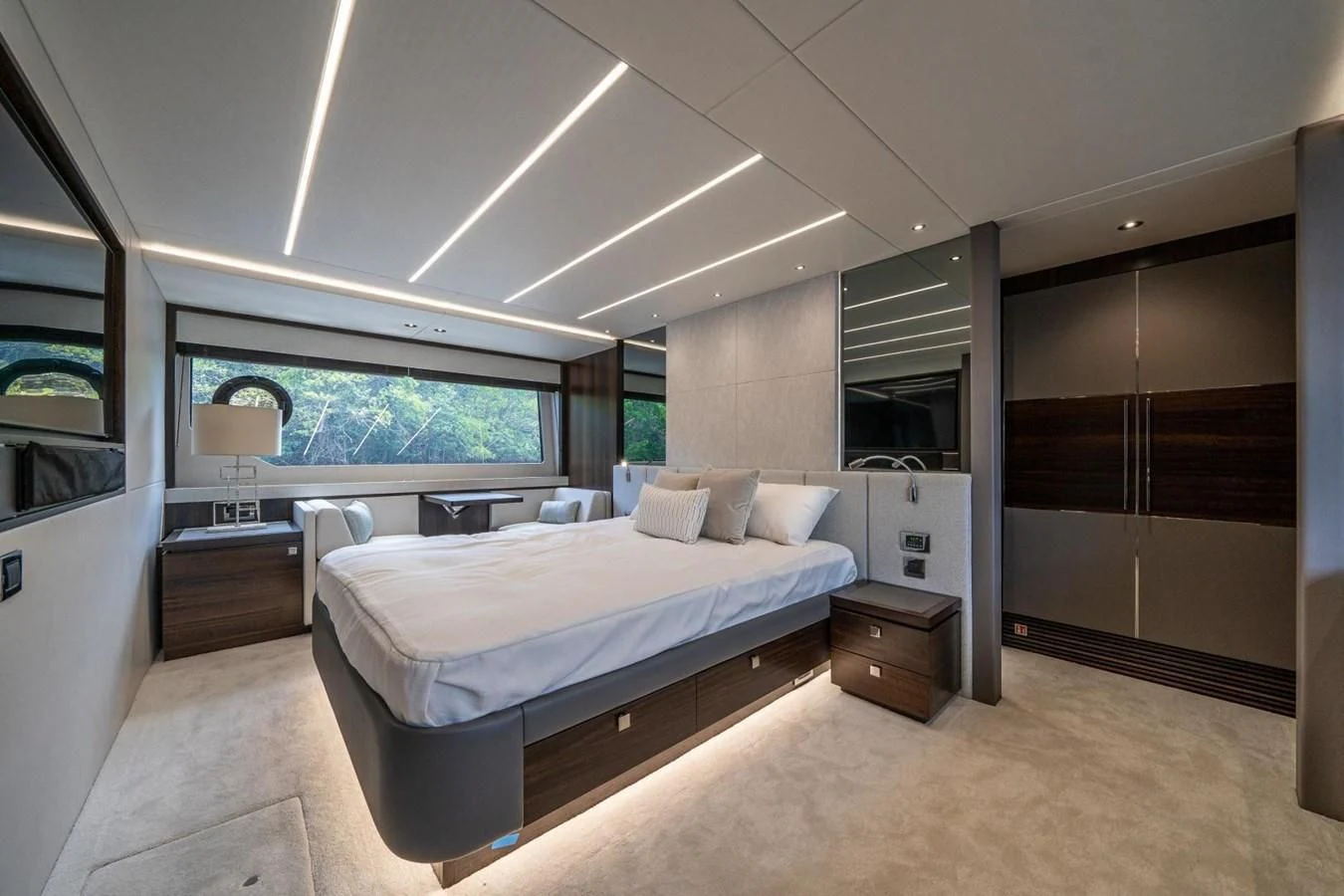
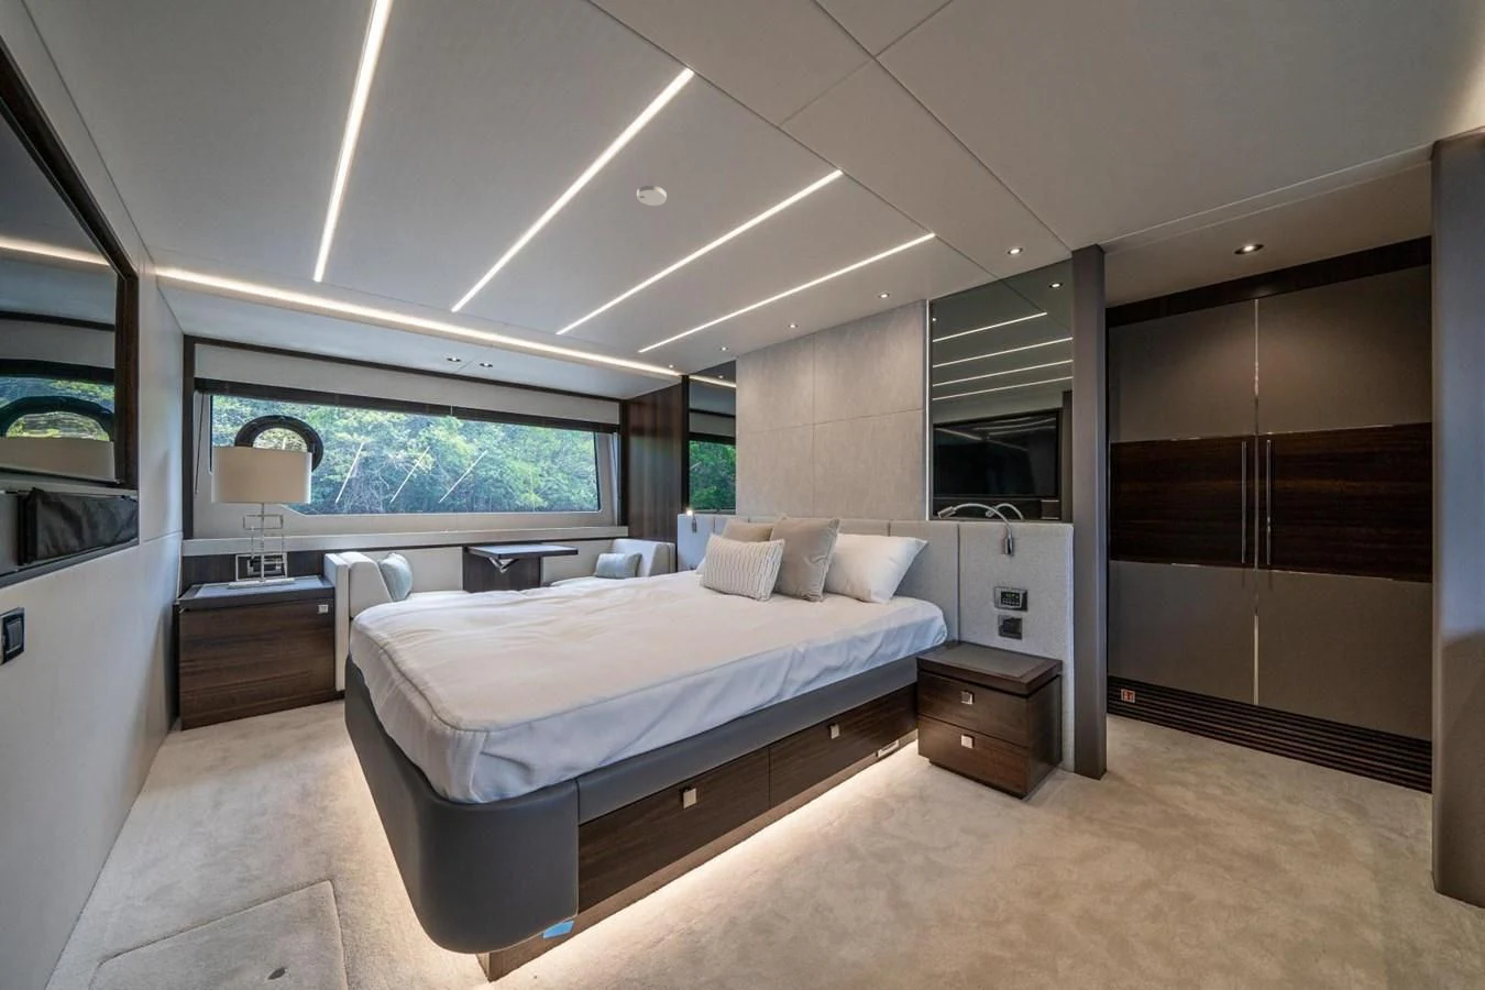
+ smoke detector [635,185,667,207]
